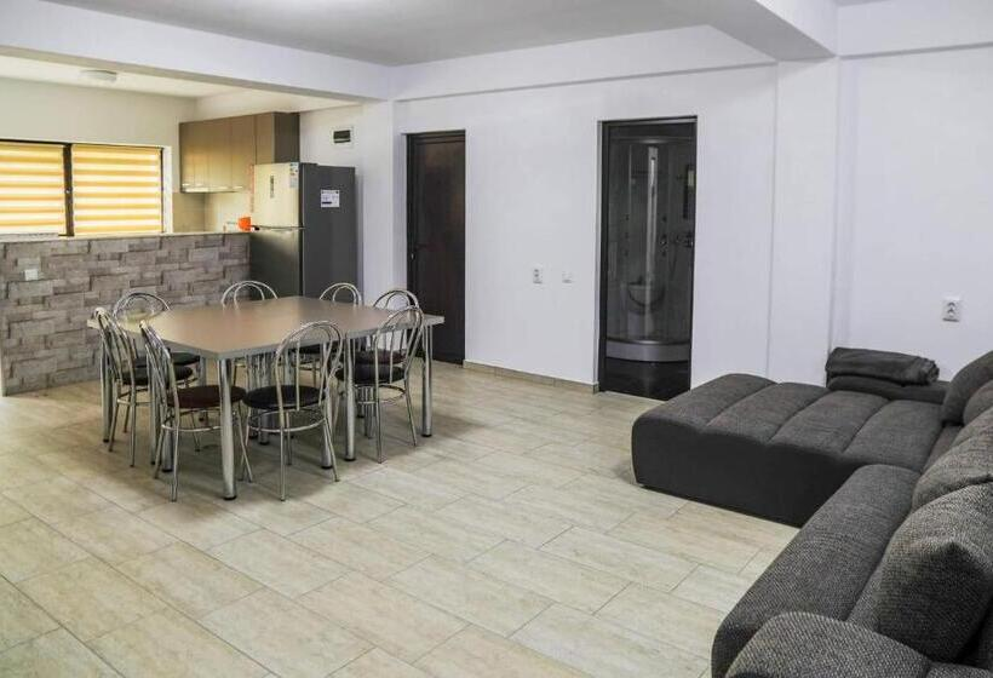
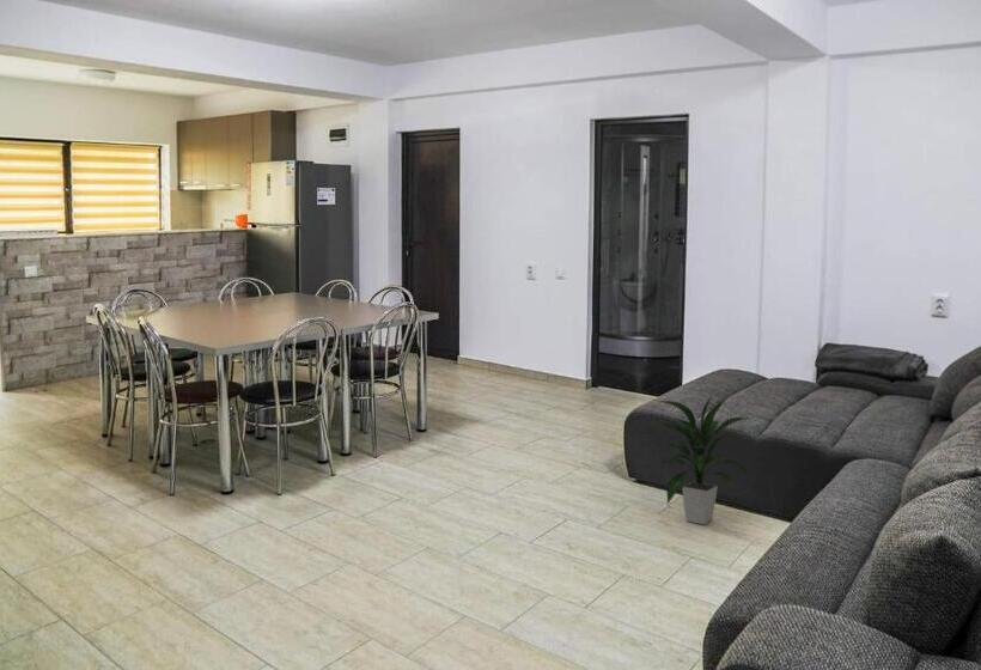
+ indoor plant [654,391,752,525]
